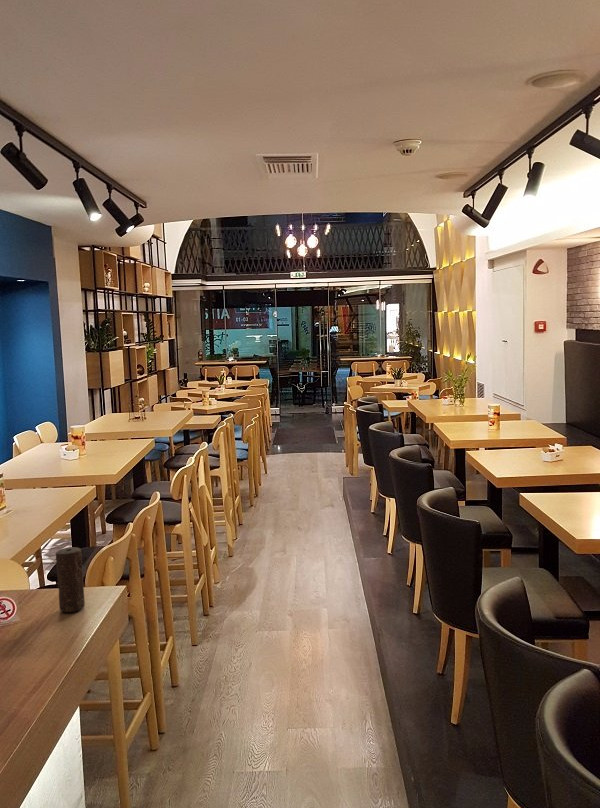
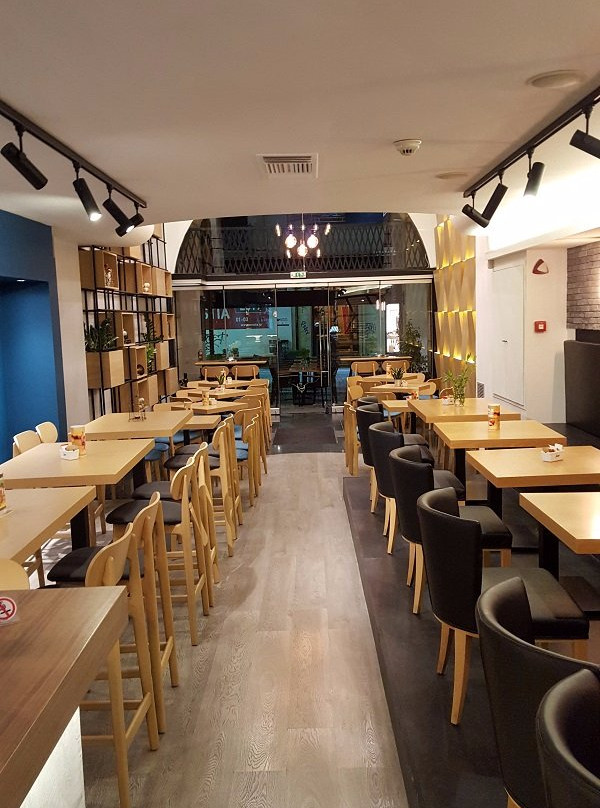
- candle [55,546,86,613]
